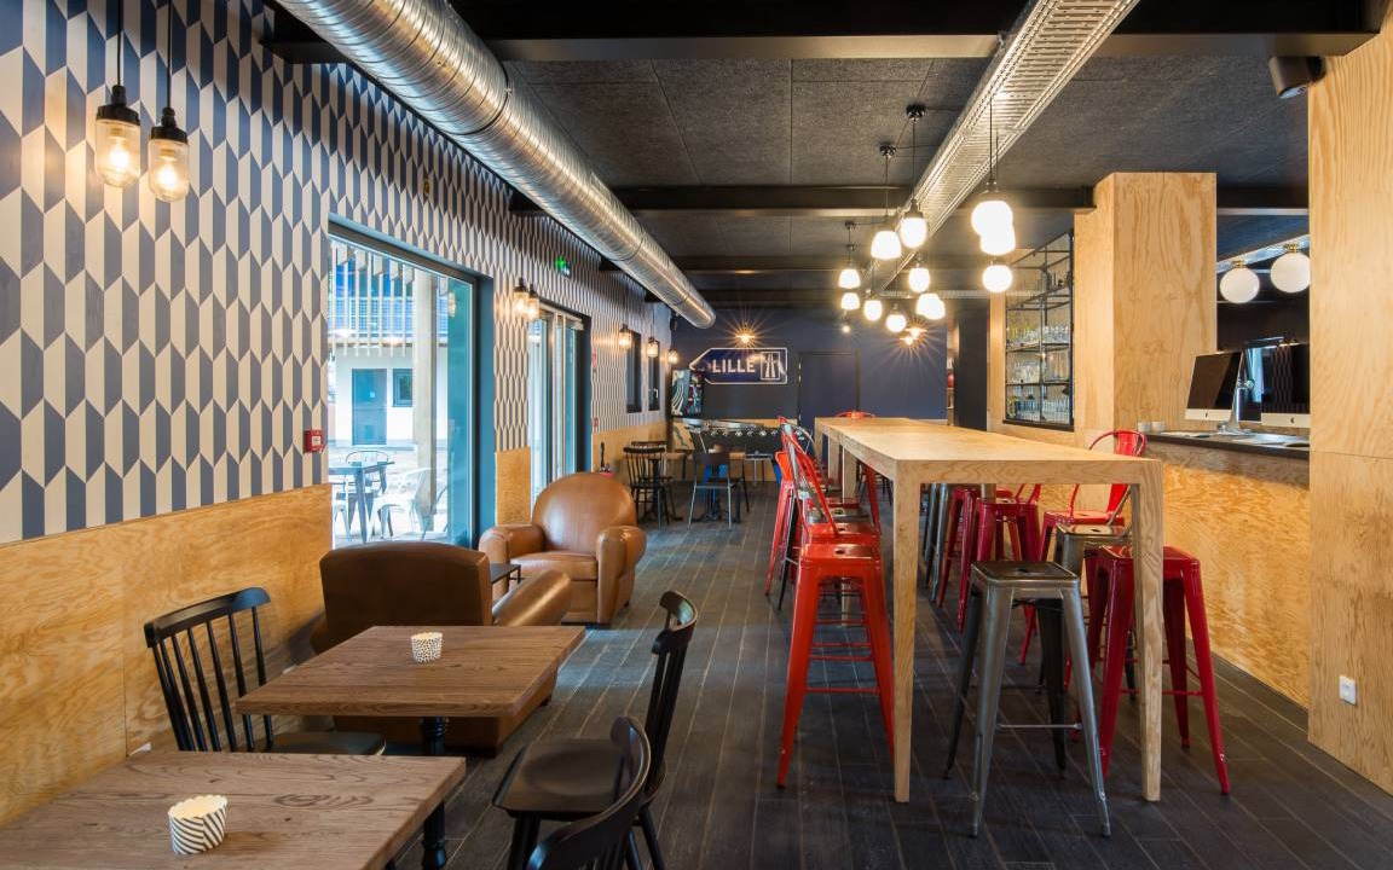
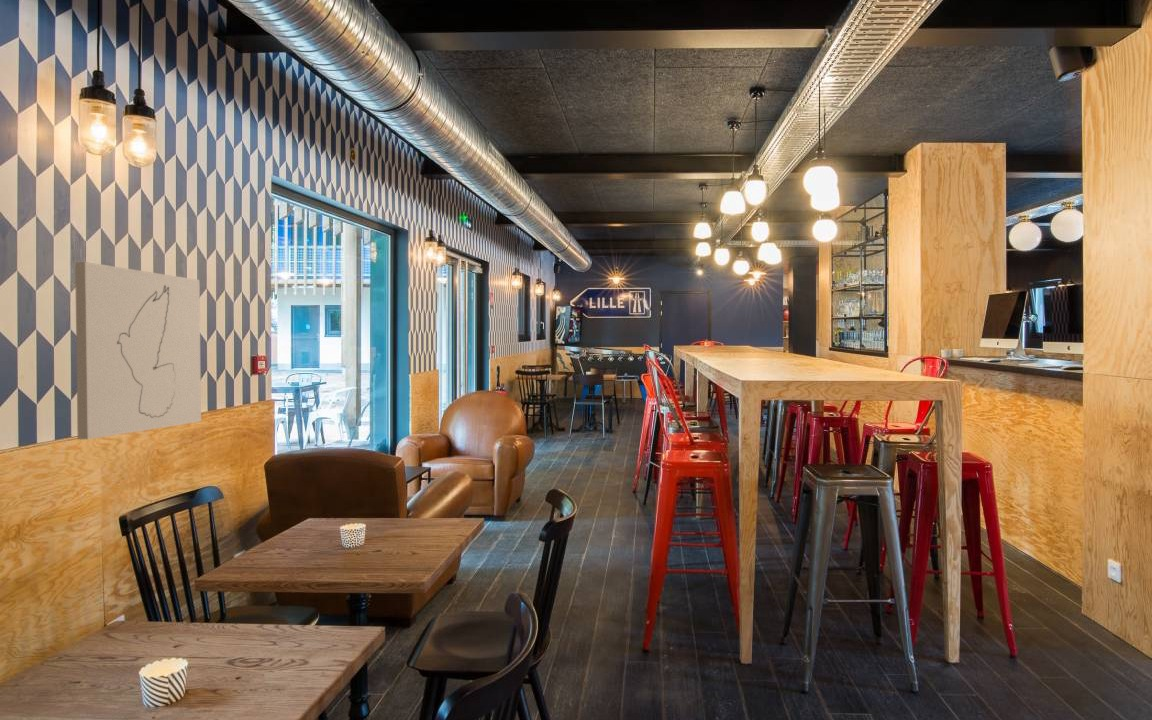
+ wall art [74,261,202,440]
